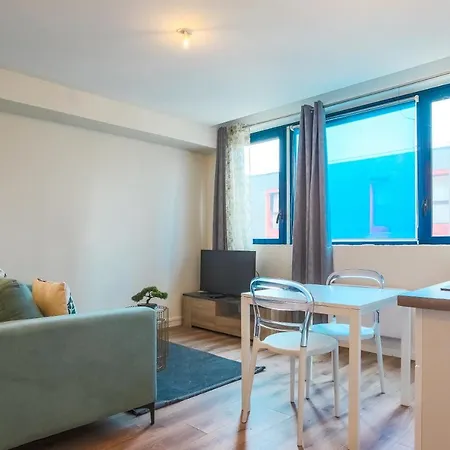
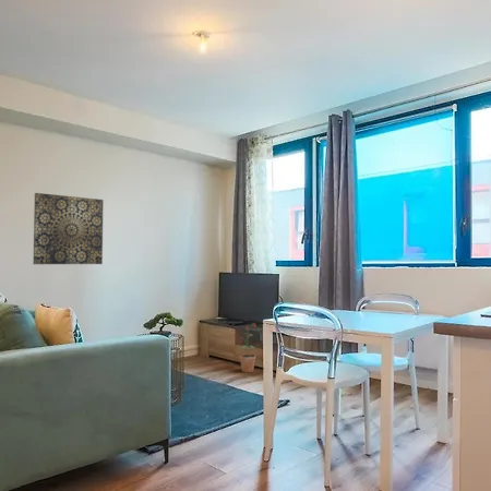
+ wall art [32,192,105,265]
+ potted plant [238,322,258,373]
